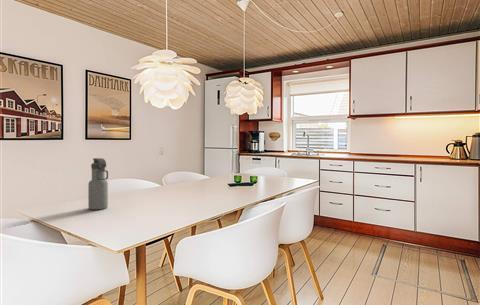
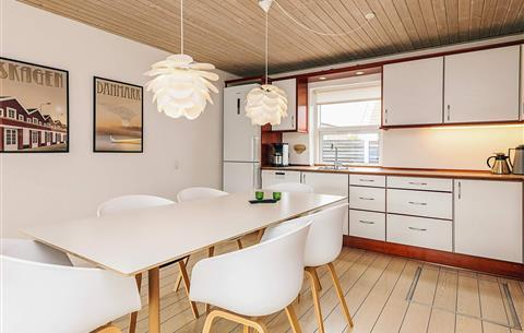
- water bottle [87,157,109,211]
